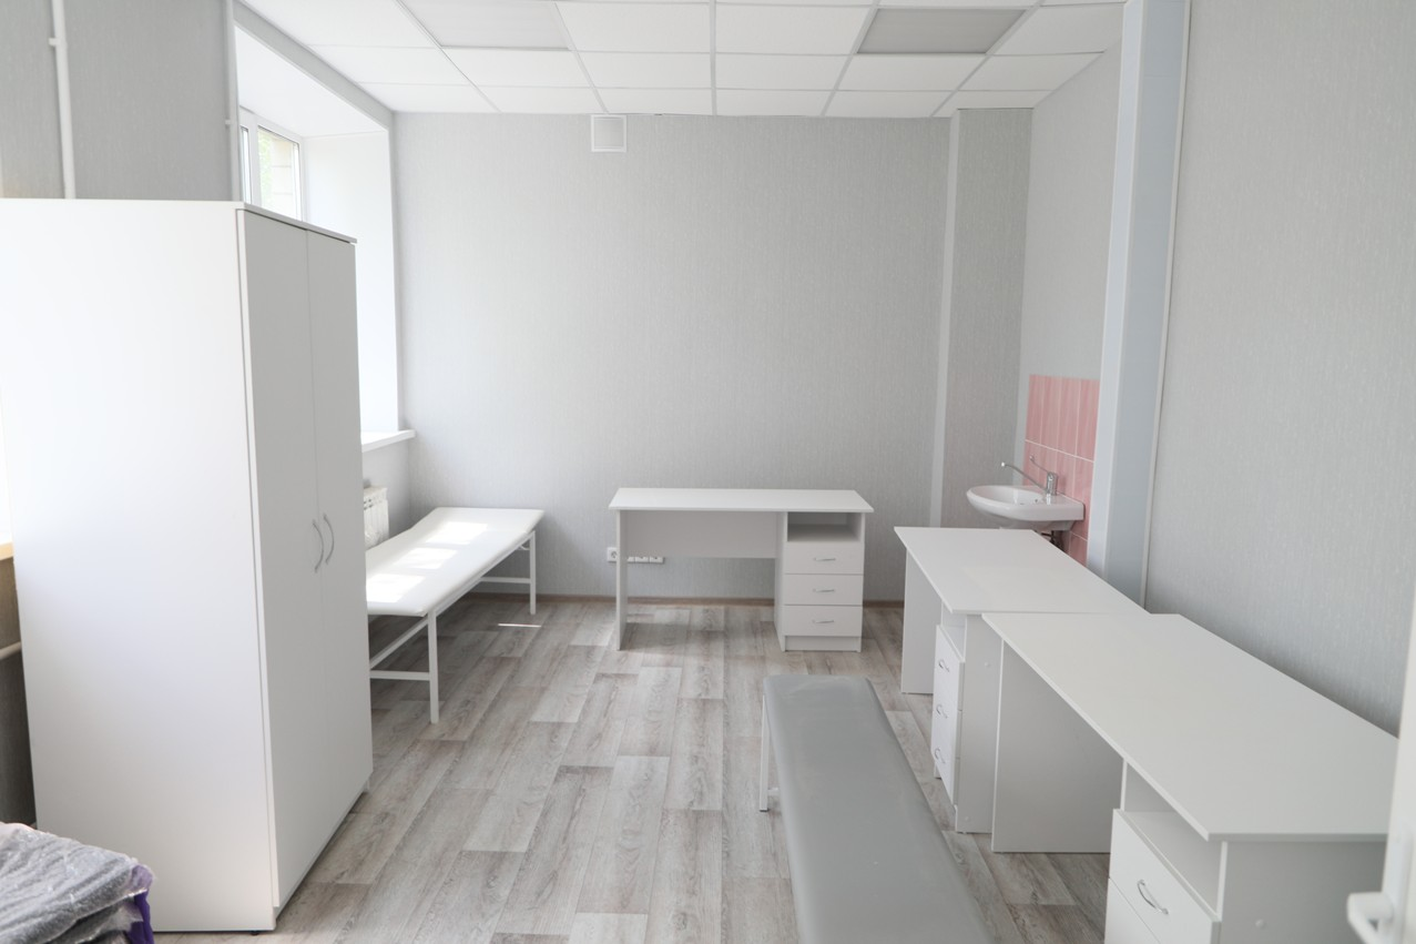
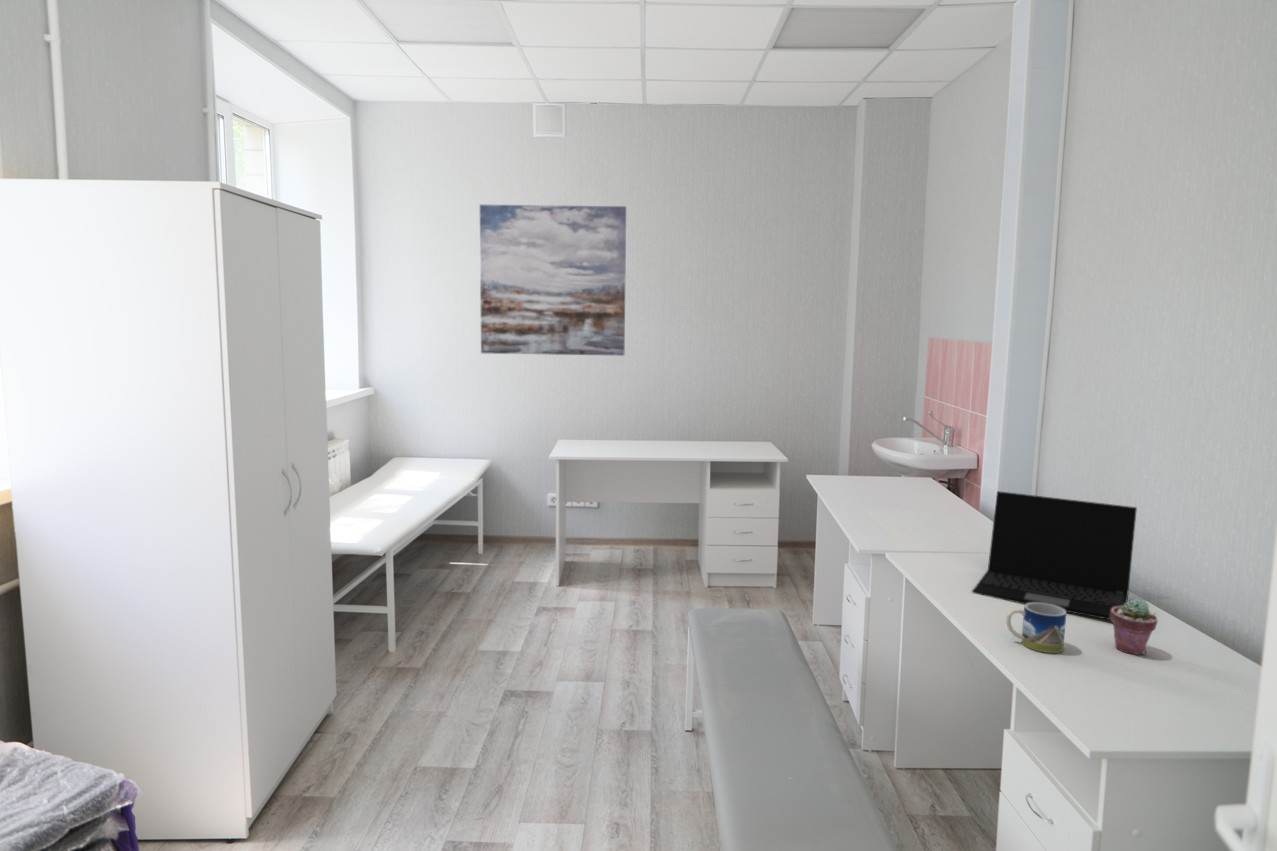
+ potted succulent [1110,598,1159,656]
+ mug [1005,603,1067,654]
+ laptop [971,490,1138,621]
+ wall art [479,204,627,357]
